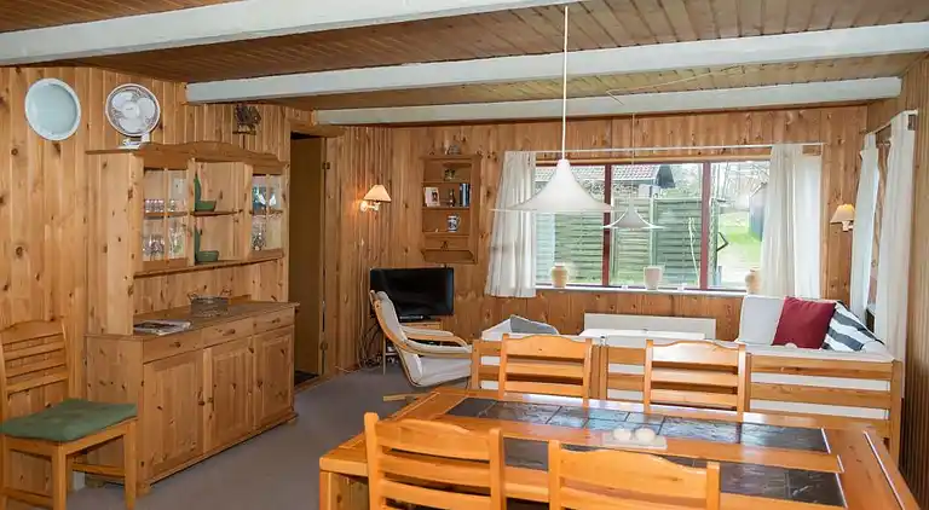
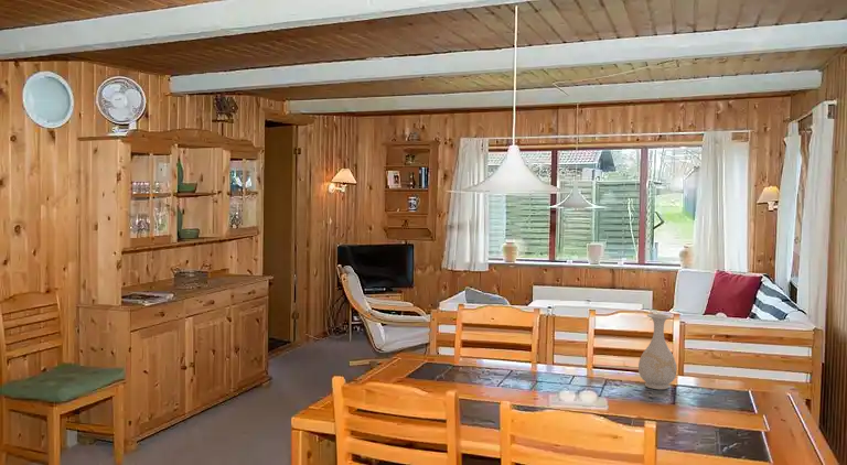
+ vase [637,313,678,390]
